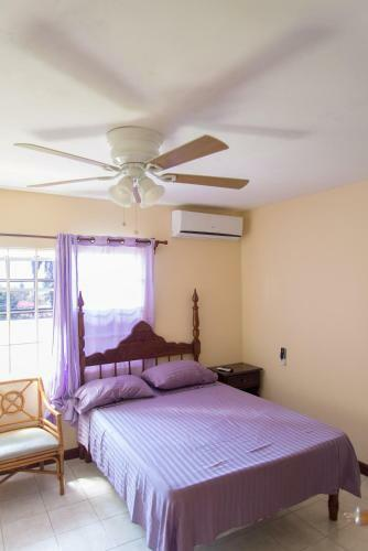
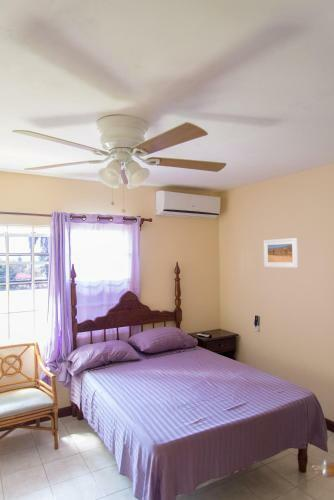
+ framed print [263,237,299,269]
